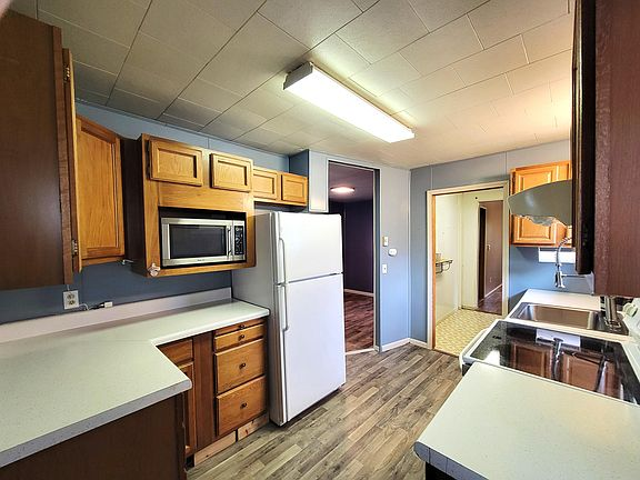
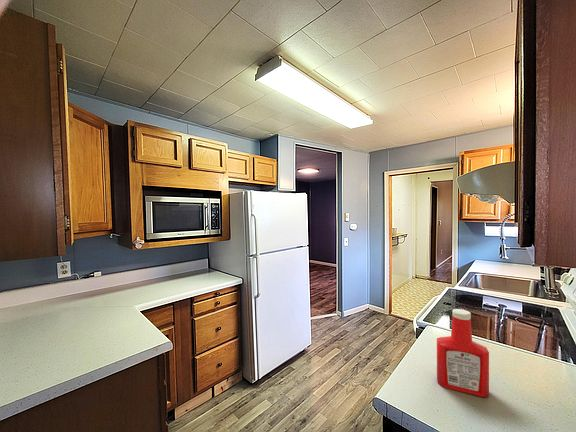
+ soap bottle [436,308,490,399]
